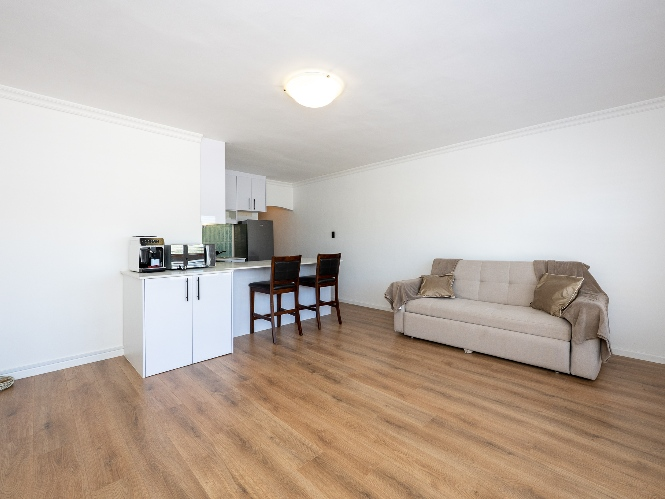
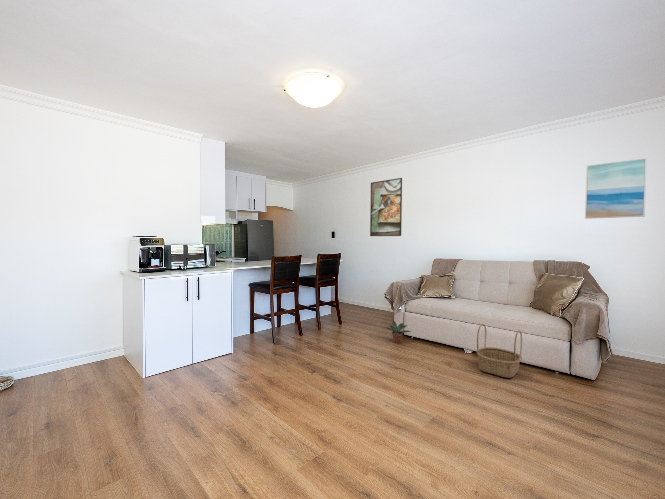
+ potted plant [385,319,412,344]
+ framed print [369,177,403,237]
+ basket [476,323,523,379]
+ wall art [584,157,648,220]
